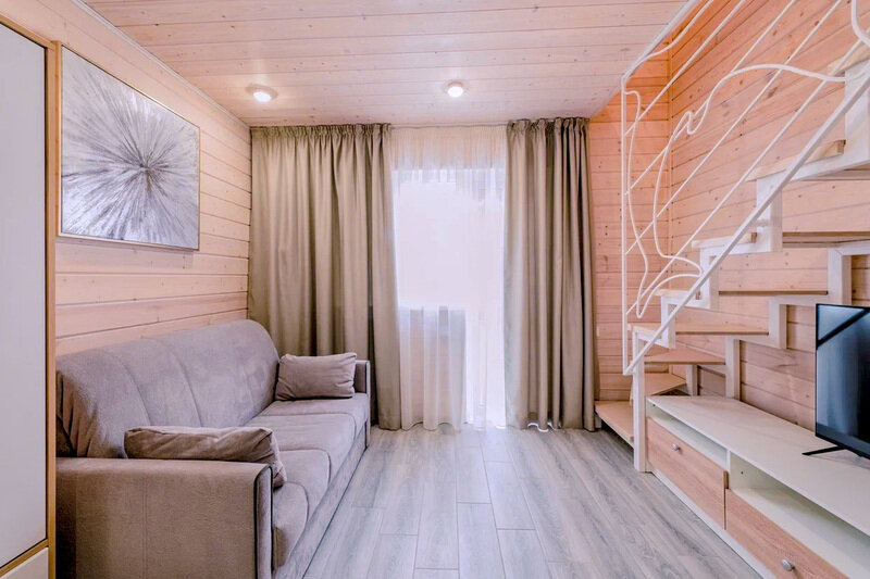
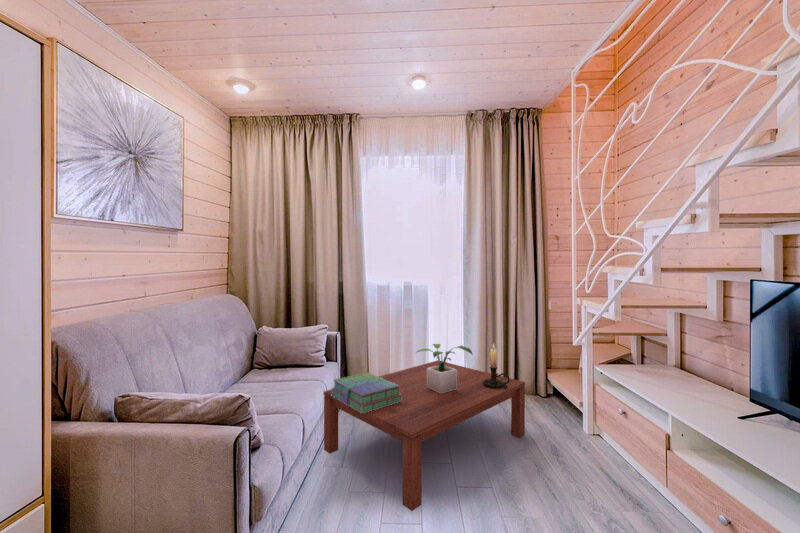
+ potted plant [415,343,474,393]
+ stack of books [330,372,402,413]
+ coffee table [323,359,526,512]
+ candle holder [482,342,510,388]
